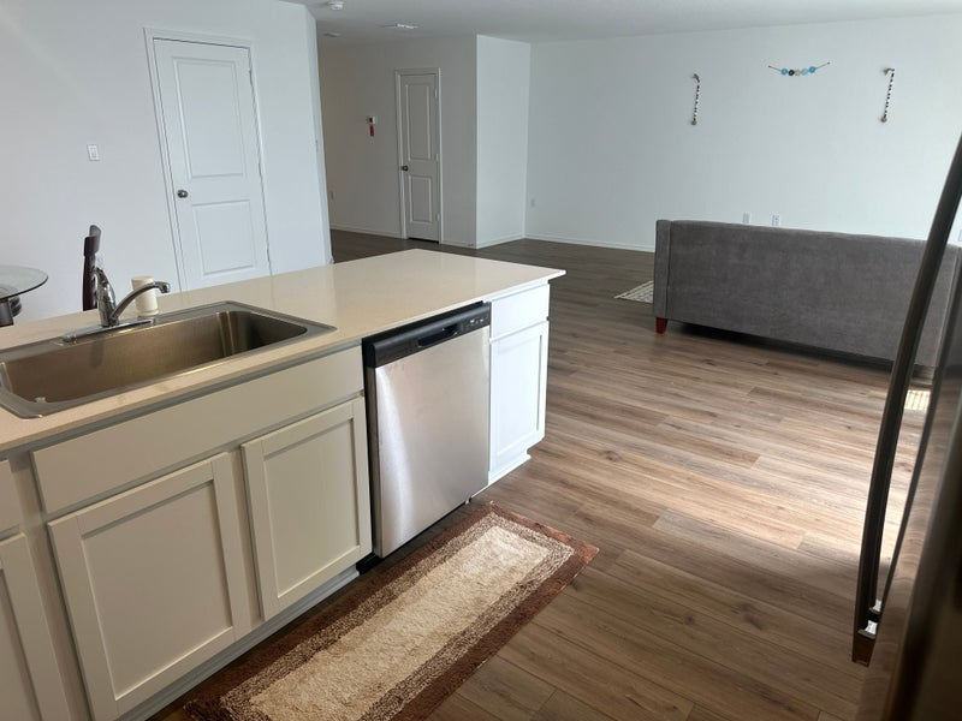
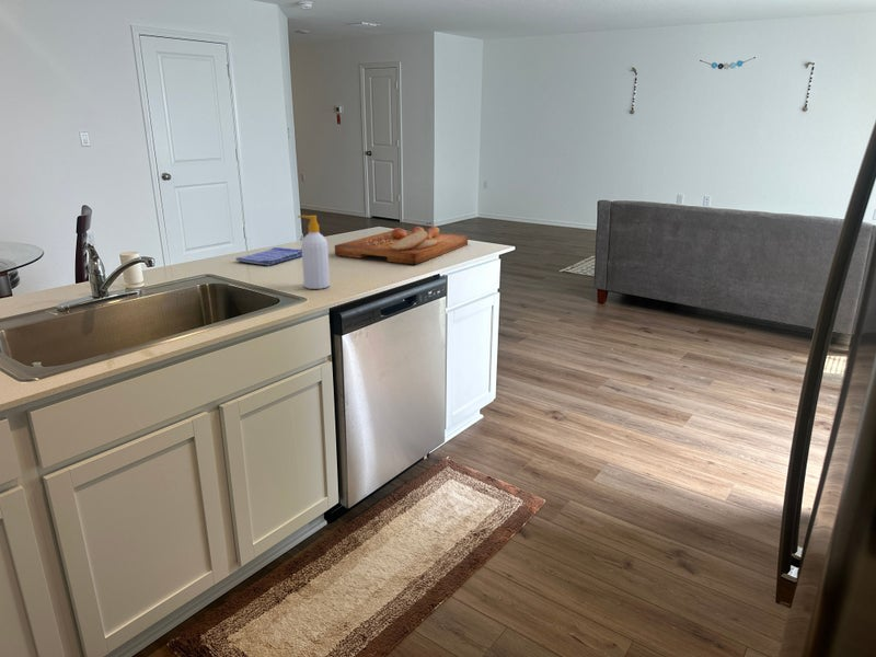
+ cutting board [334,226,469,265]
+ soap bottle [297,215,331,290]
+ dish towel [234,246,302,266]
